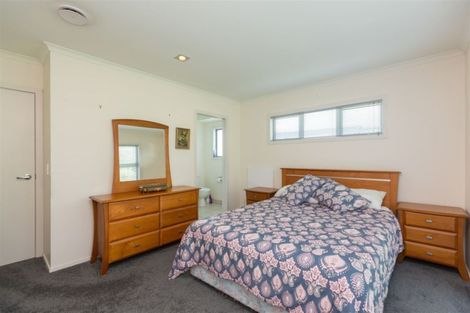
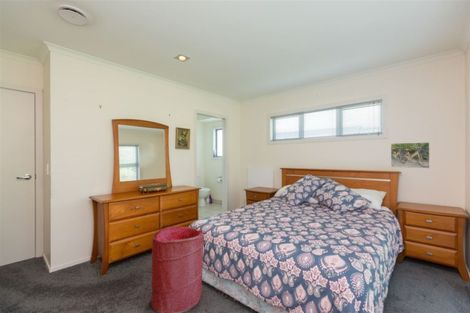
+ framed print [390,141,431,169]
+ laundry hamper [150,225,205,313]
